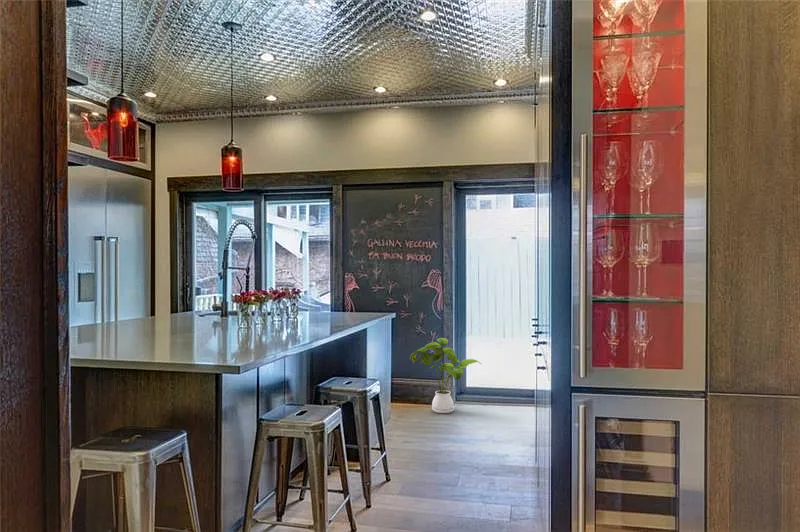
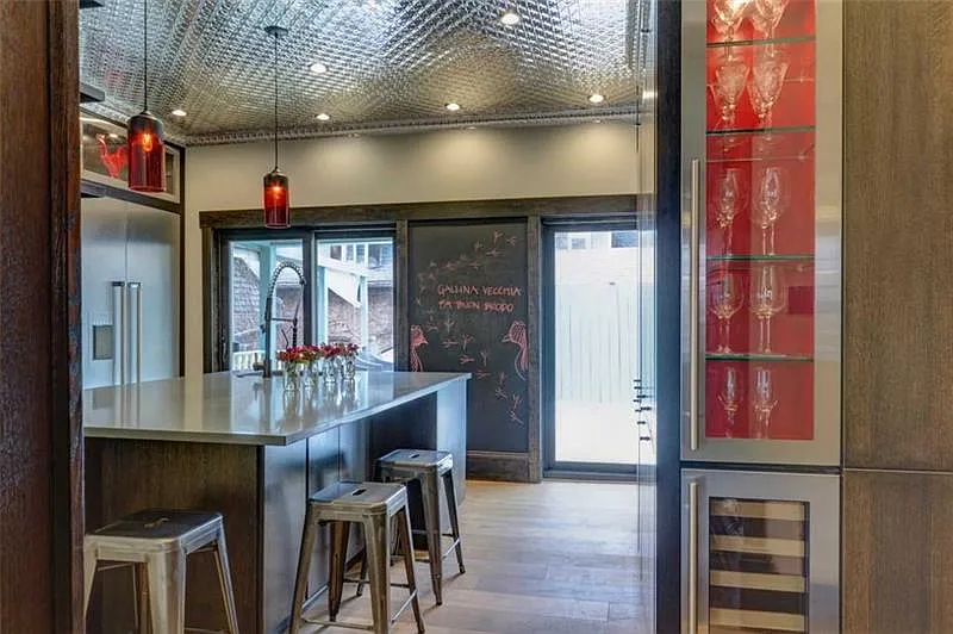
- house plant [409,337,482,414]
